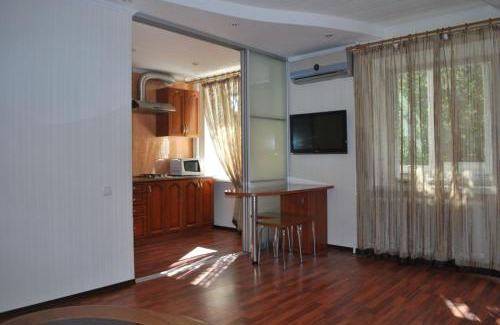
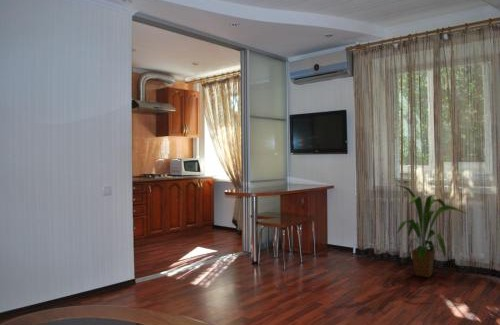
+ house plant [395,184,467,278]
